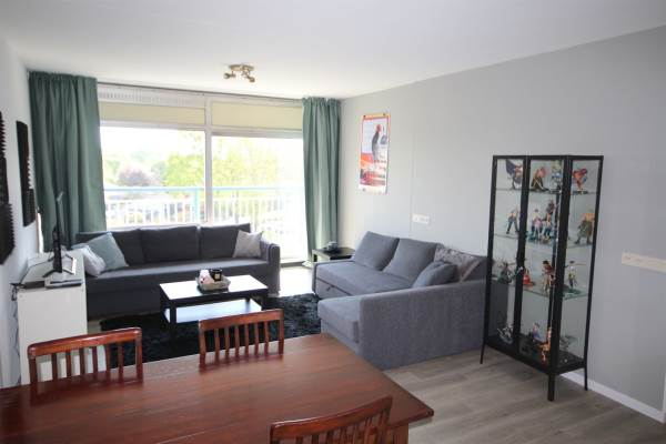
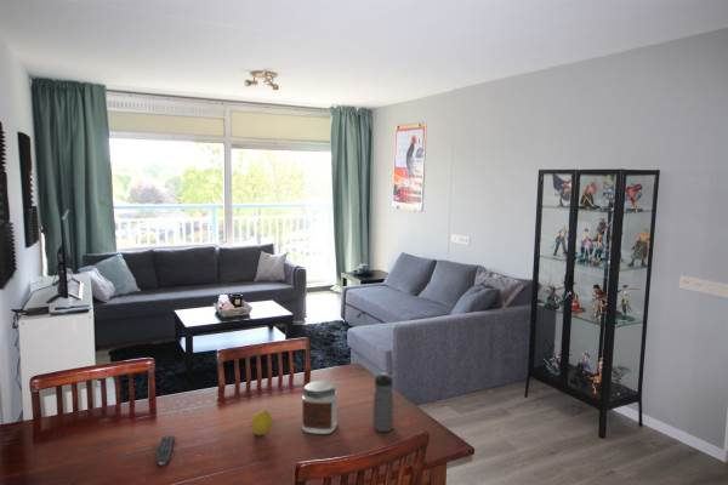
+ remote control [154,434,176,467]
+ fruit [250,409,273,436]
+ water bottle [371,371,394,433]
+ jar [301,380,339,435]
